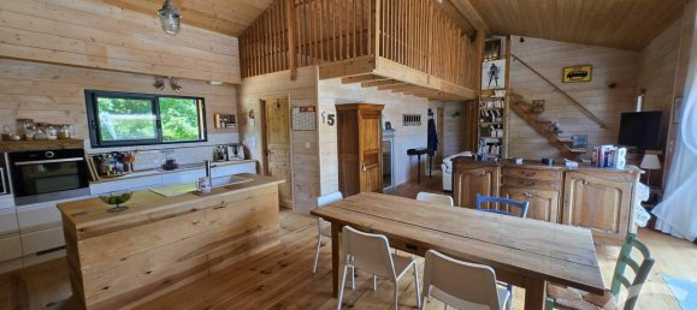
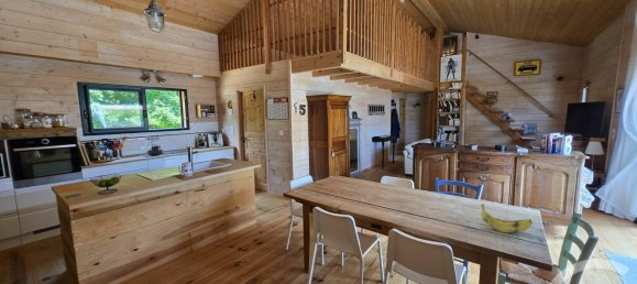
+ banana [480,203,534,233]
